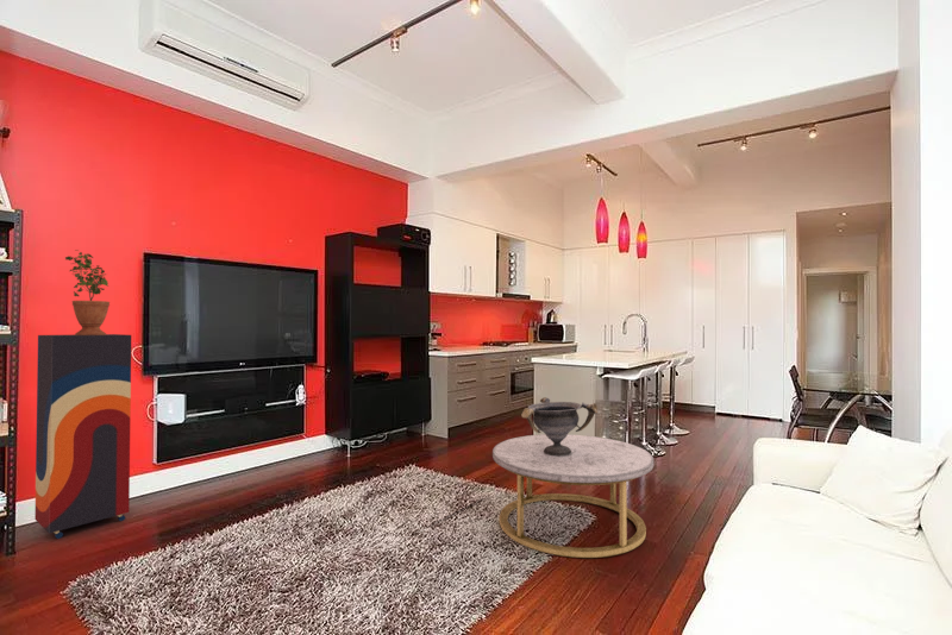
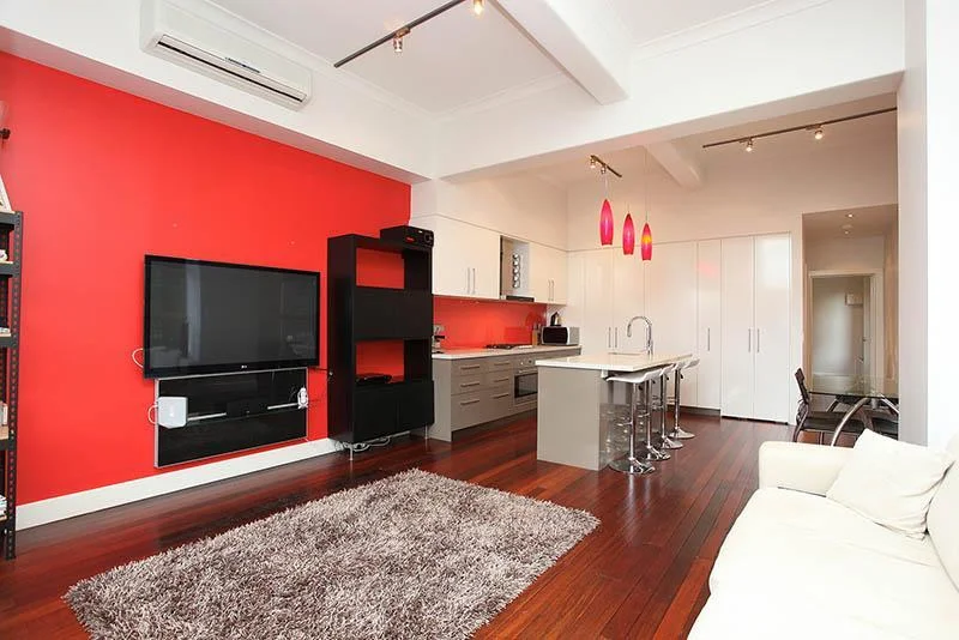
- shelving unit [33,333,132,540]
- potted plant [64,249,111,335]
- coffee table [491,433,654,559]
- decorative bowl [520,396,599,455]
